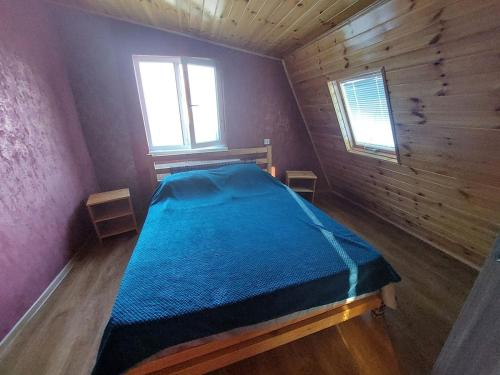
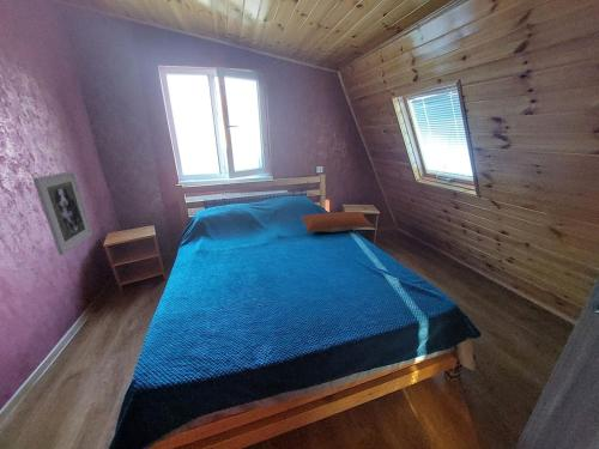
+ pillow [301,211,375,233]
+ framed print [32,170,93,256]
